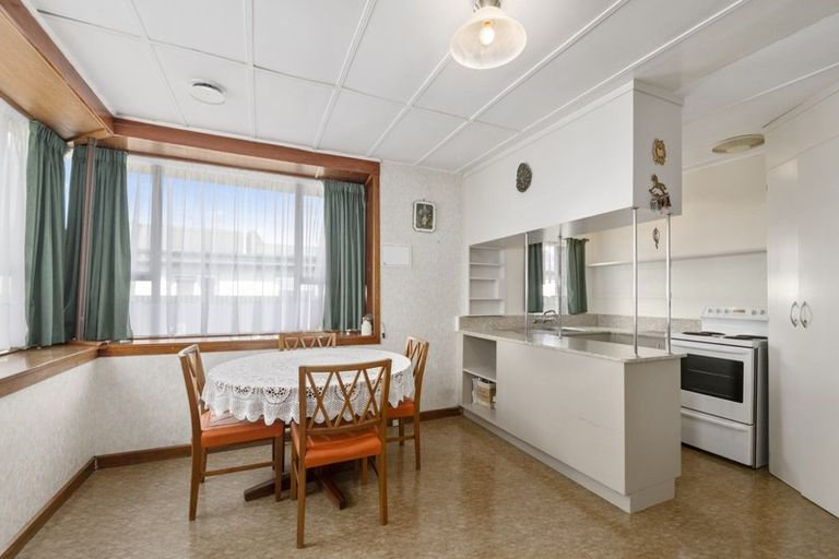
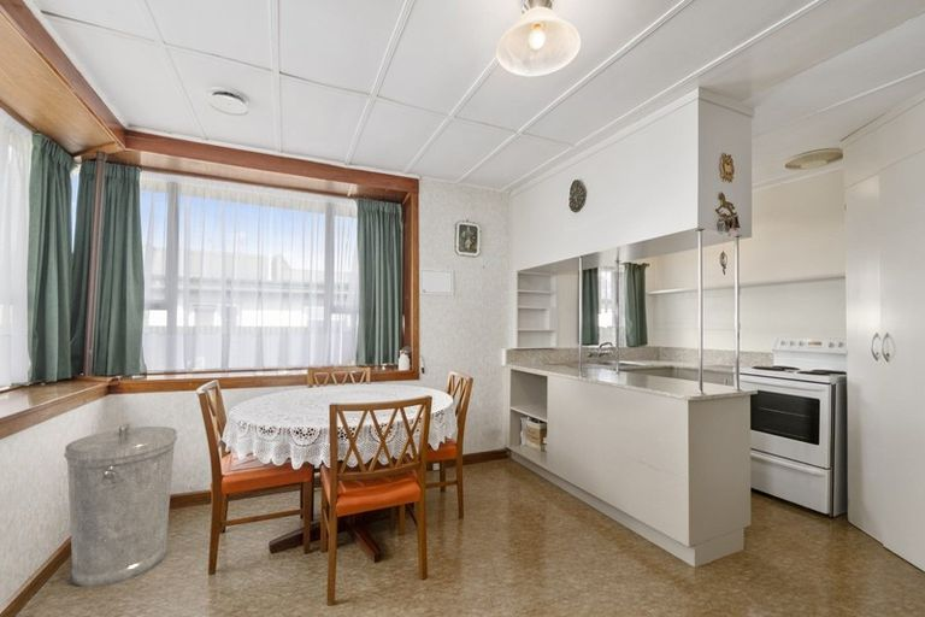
+ trash can [63,422,178,588]
